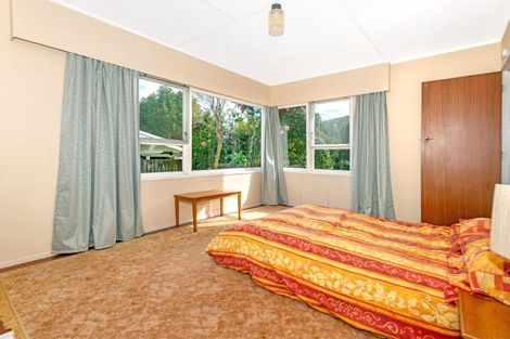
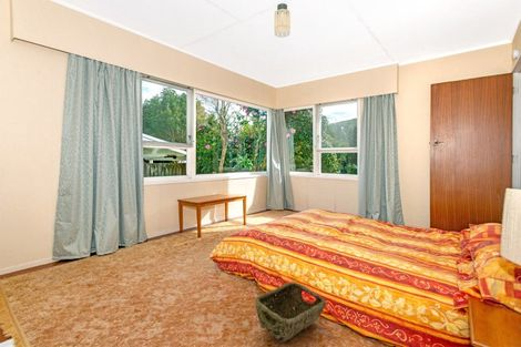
+ woven basket [254,280,327,343]
